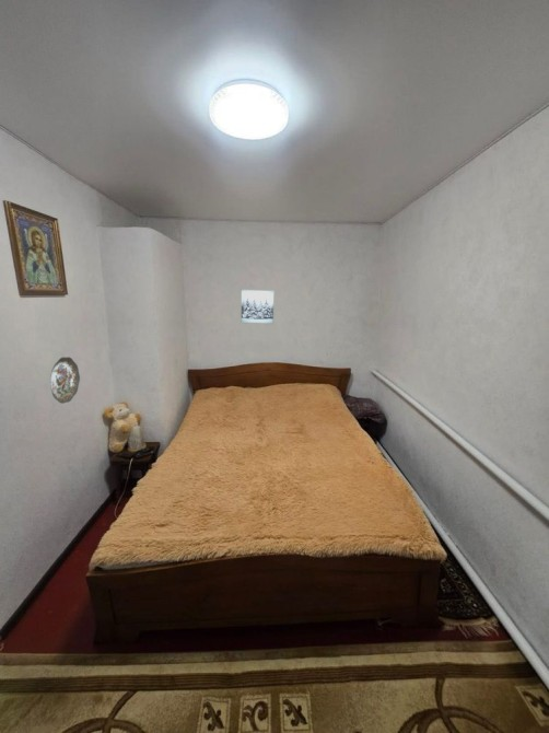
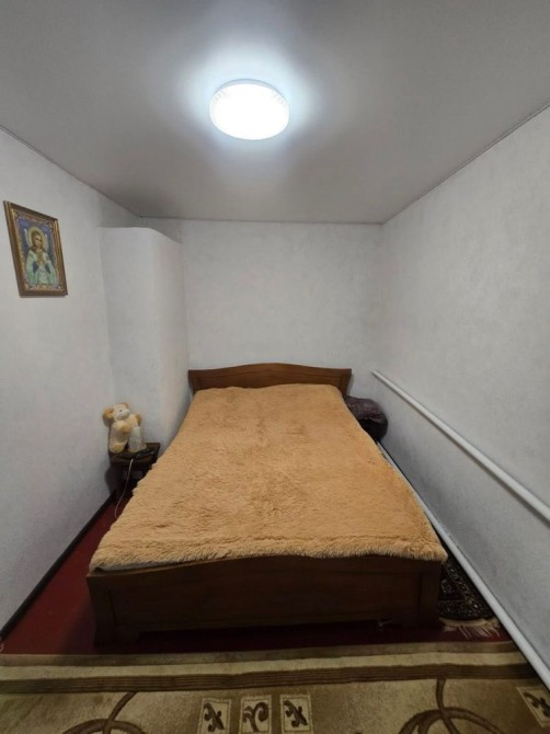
- wall art [240,288,276,325]
- decorative plate [49,357,81,405]
